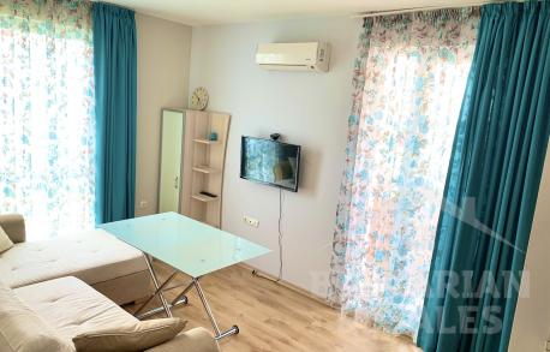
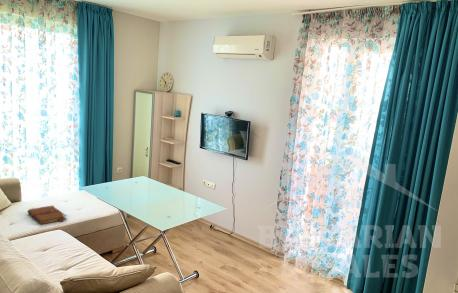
+ book [26,204,68,225]
